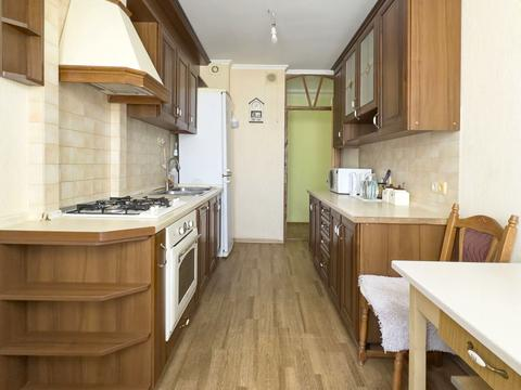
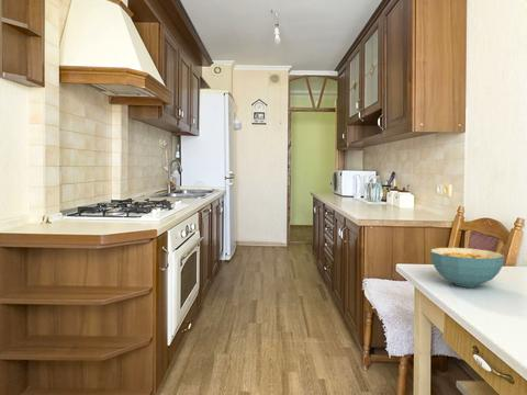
+ cereal bowl [429,247,505,289]
